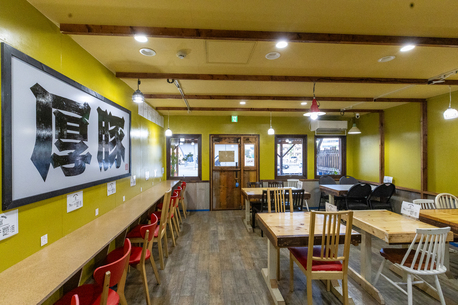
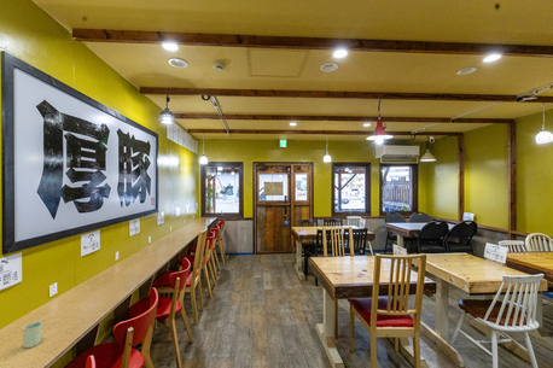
+ cup [22,319,43,350]
